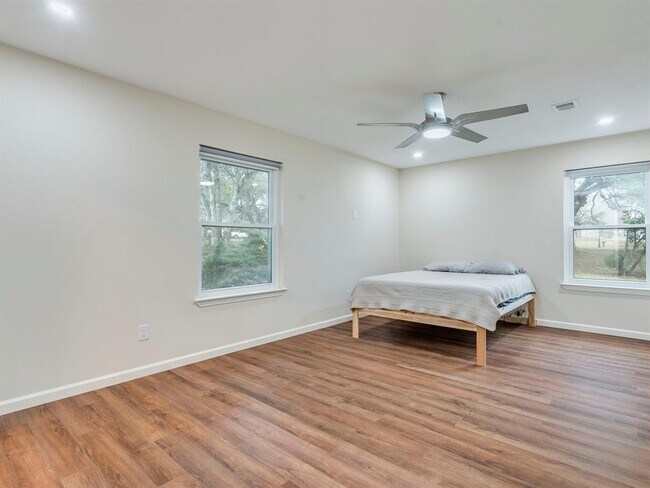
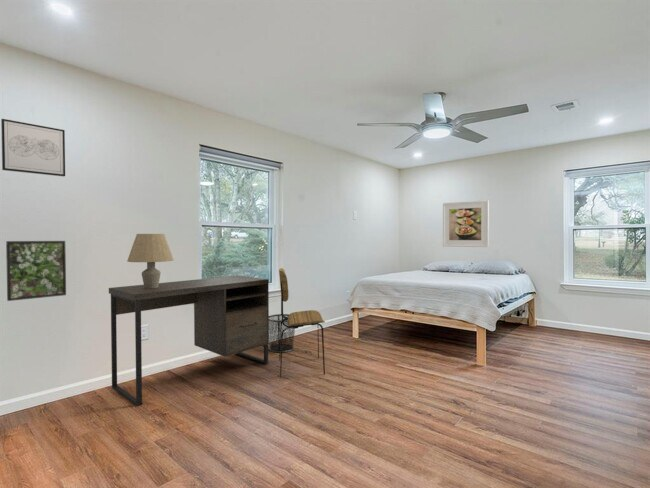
+ chair [278,267,326,378]
+ table lamp [126,233,174,288]
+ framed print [5,240,67,302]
+ waste bin [268,313,296,354]
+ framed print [442,199,490,248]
+ desk [108,275,270,407]
+ wall art [0,118,66,177]
